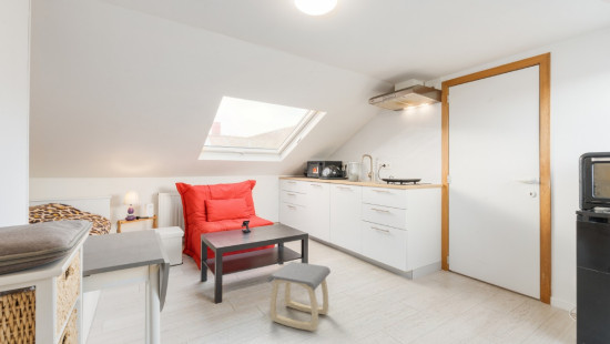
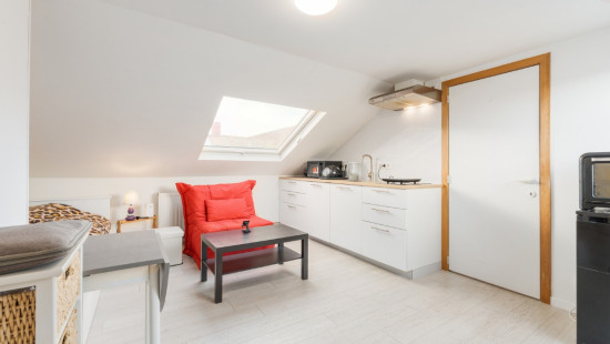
- stool [266,261,332,332]
